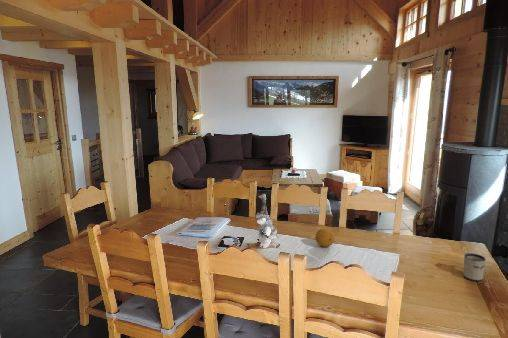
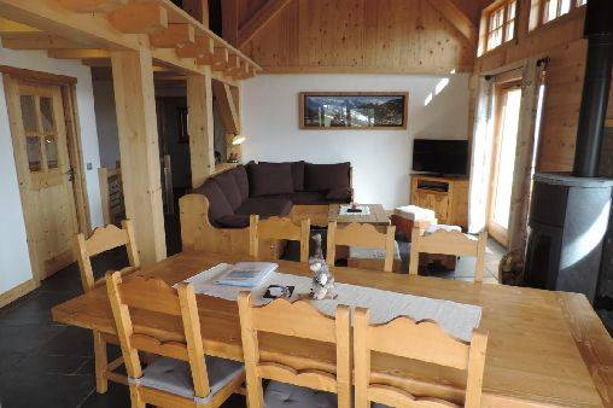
- fruit [314,227,335,248]
- mug [462,252,486,282]
